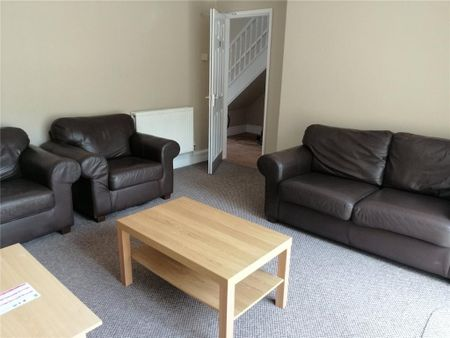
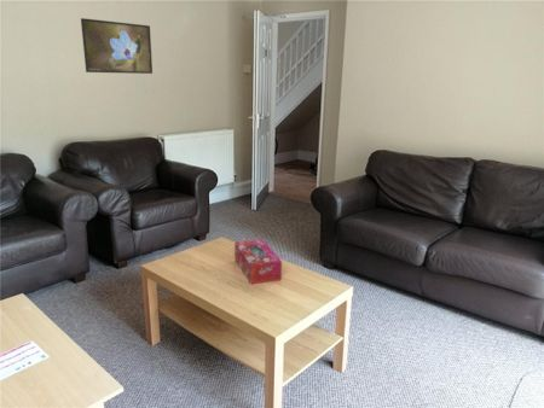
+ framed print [80,17,154,75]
+ tissue box [233,238,283,286]
